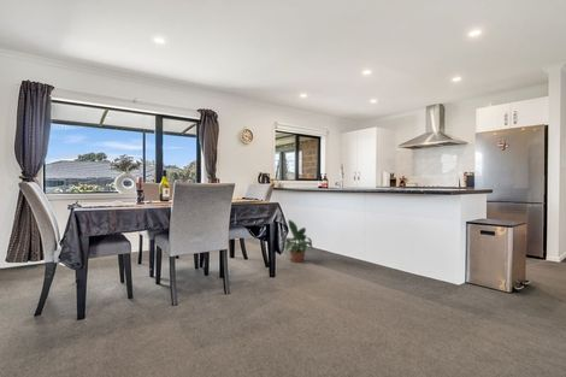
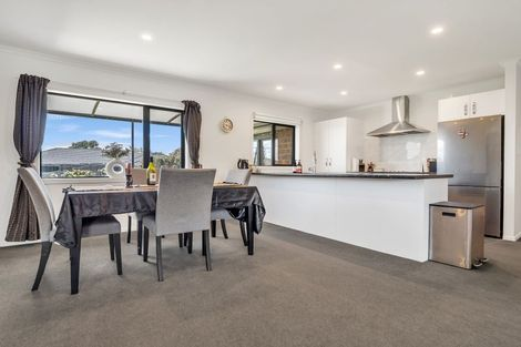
- potted plant [284,219,314,264]
